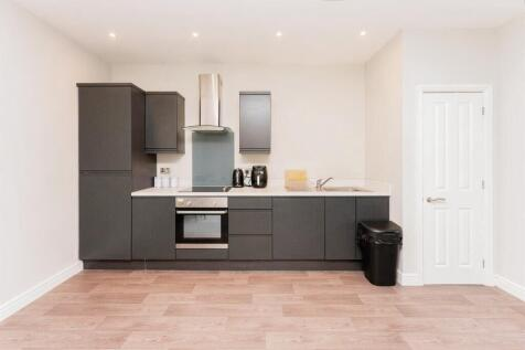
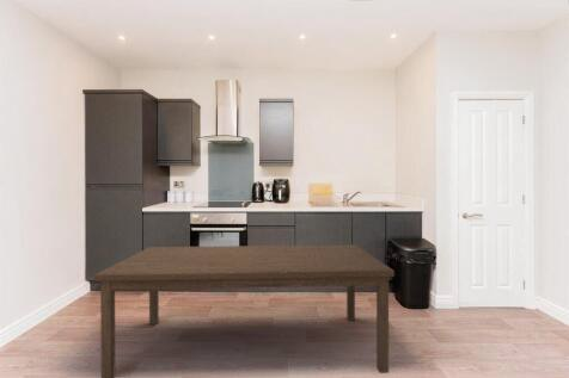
+ dining table [93,243,396,378]
